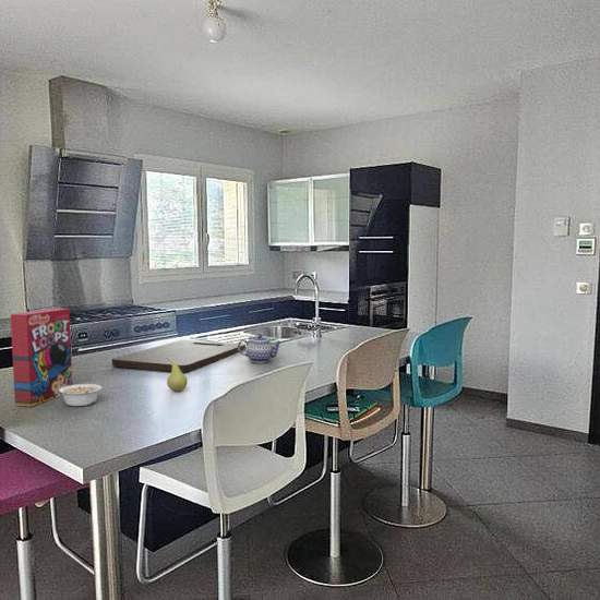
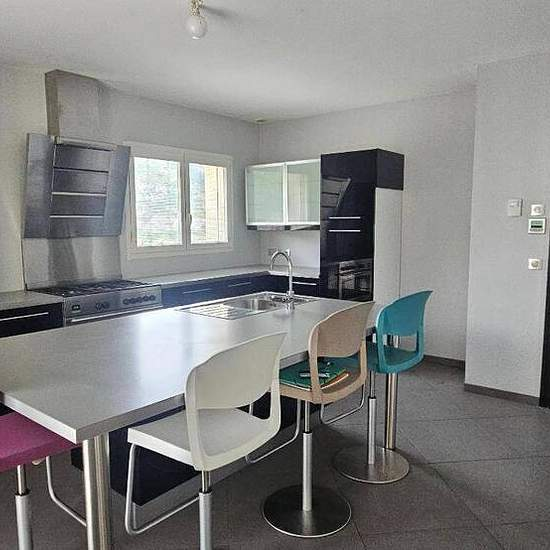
- cereal box [10,307,73,408]
- cutting board [111,339,247,373]
- legume [59,383,103,407]
- fruit [166,358,189,393]
- teapot [238,334,284,363]
